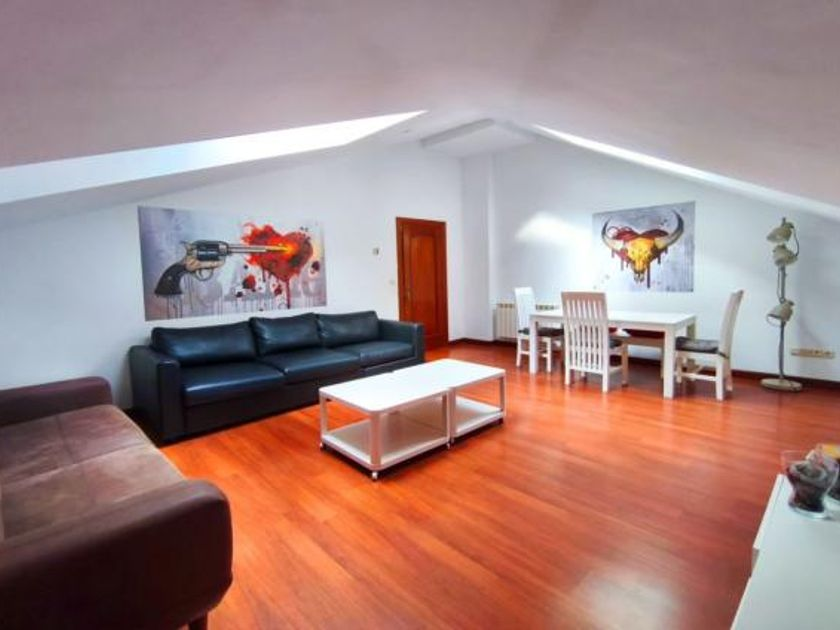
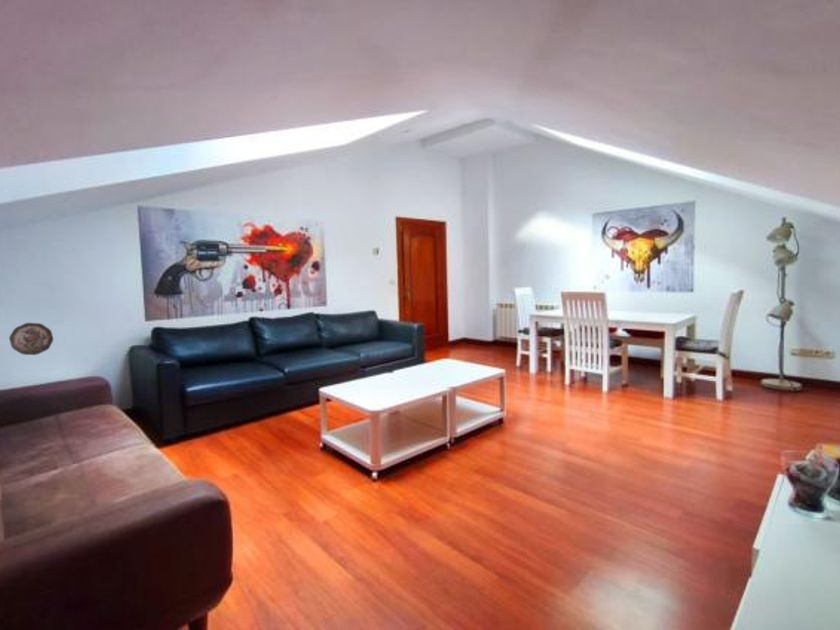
+ decorative plate [8,322,54,356]
